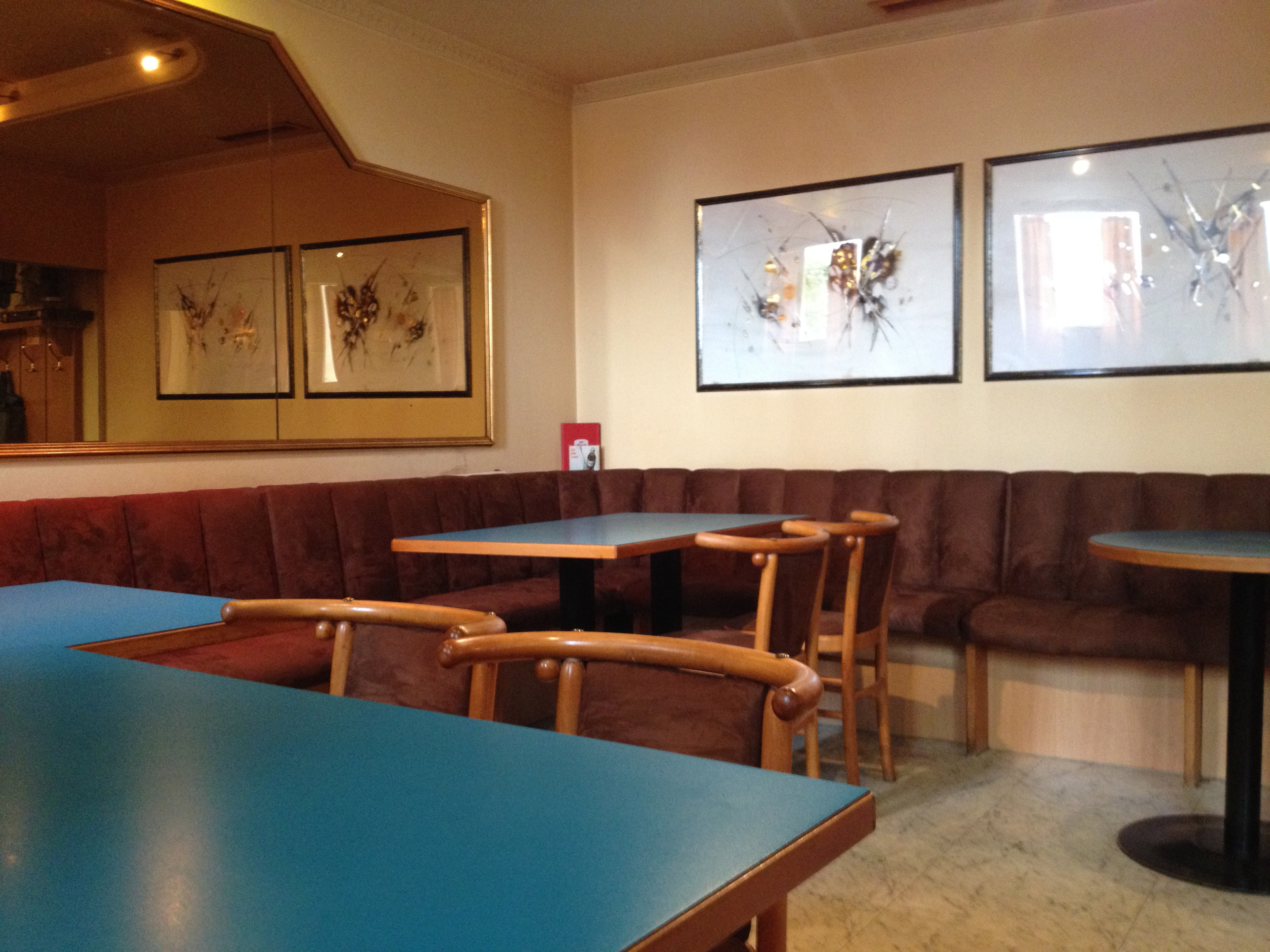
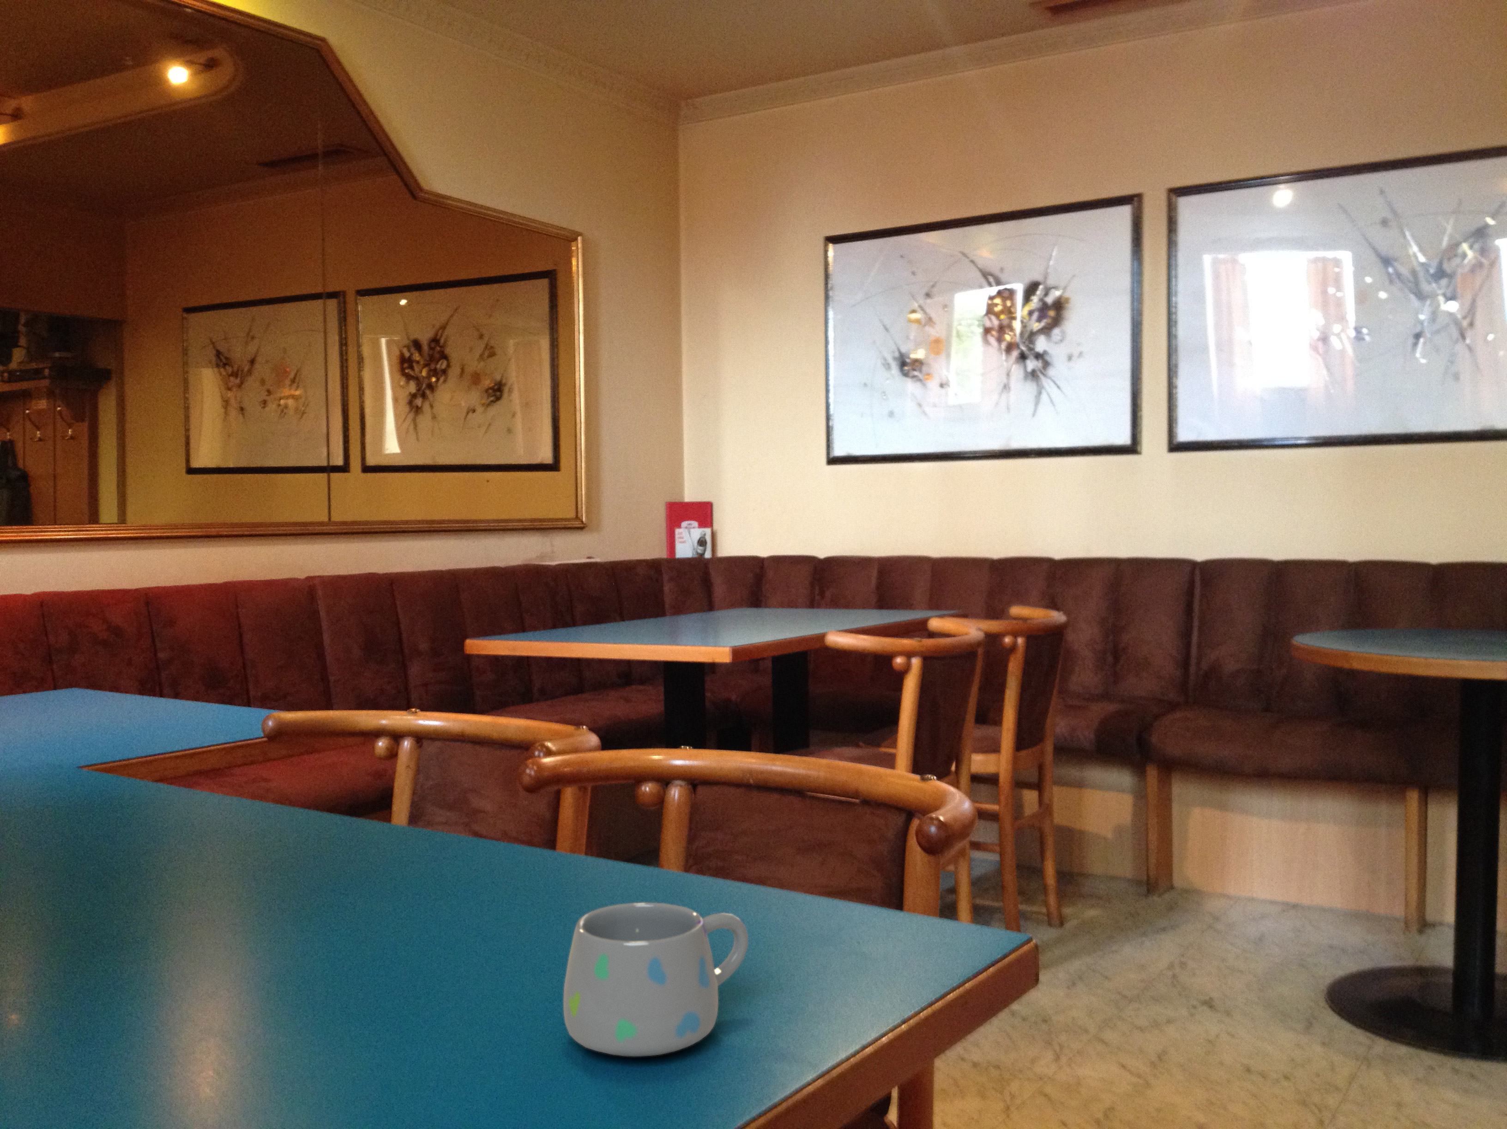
+ mug [562,902,749,1057]
